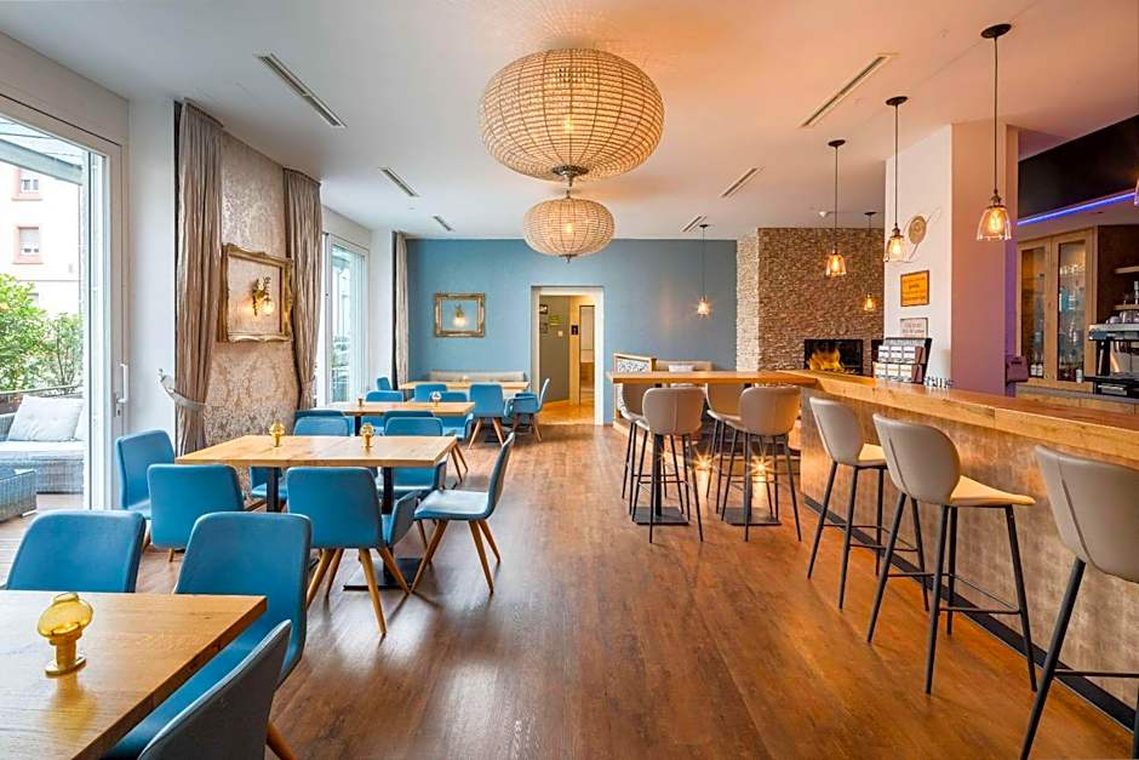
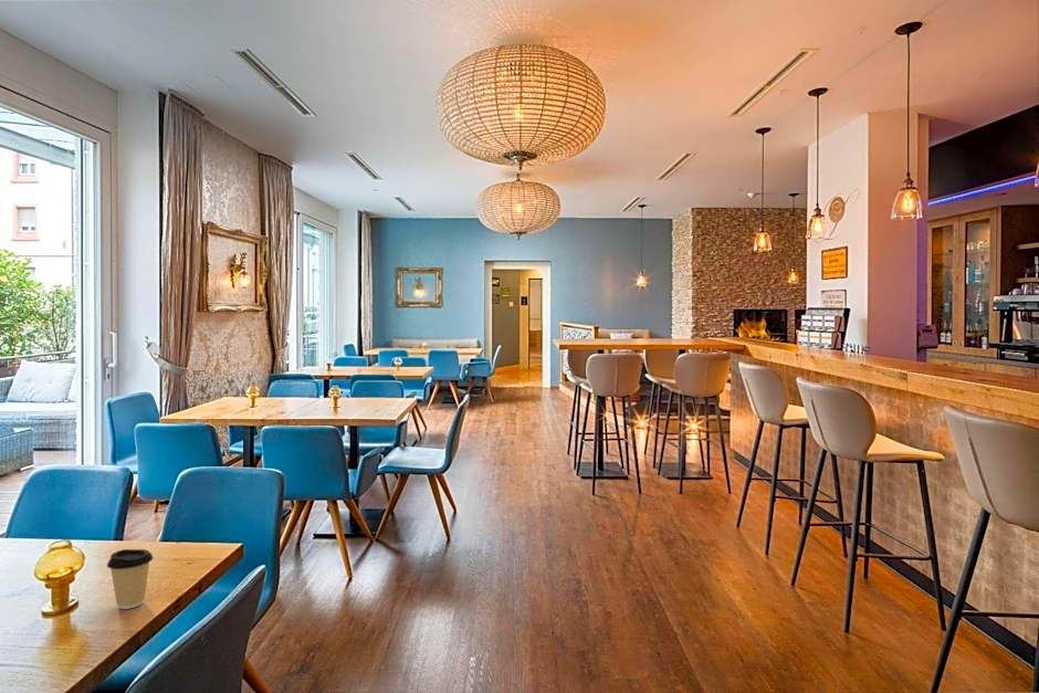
+ coffee cup [106,548,154,610]
